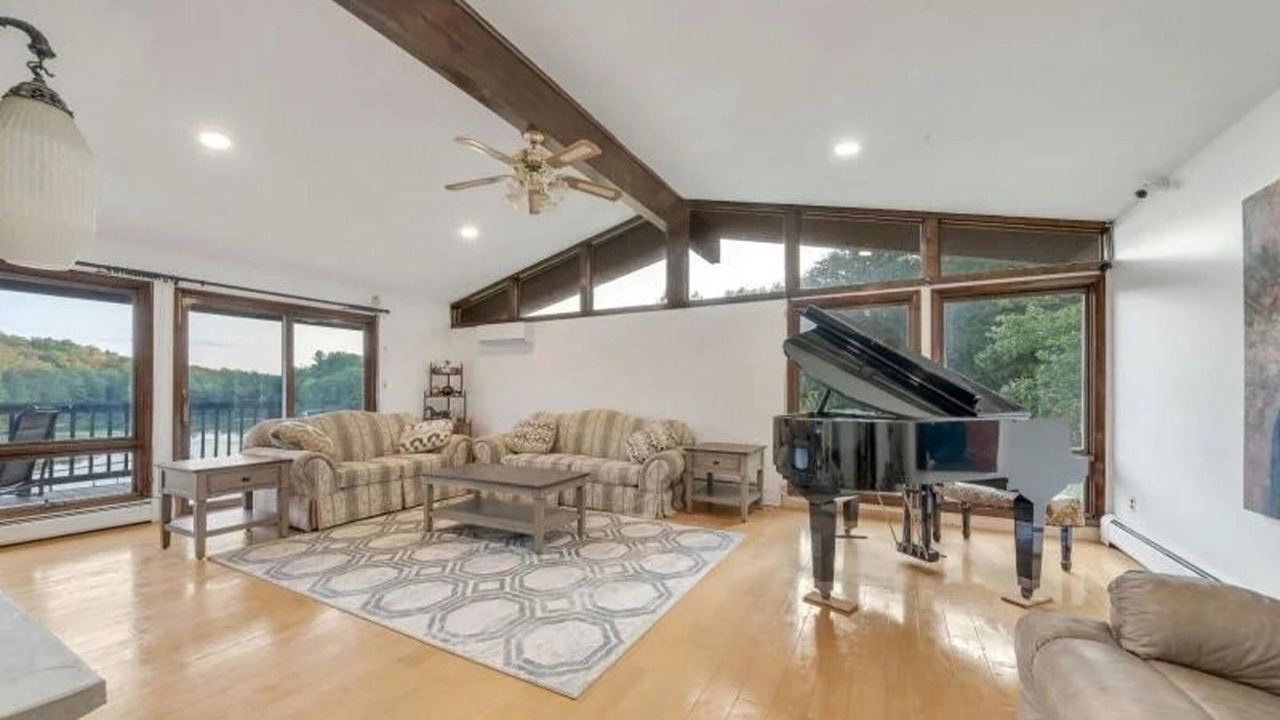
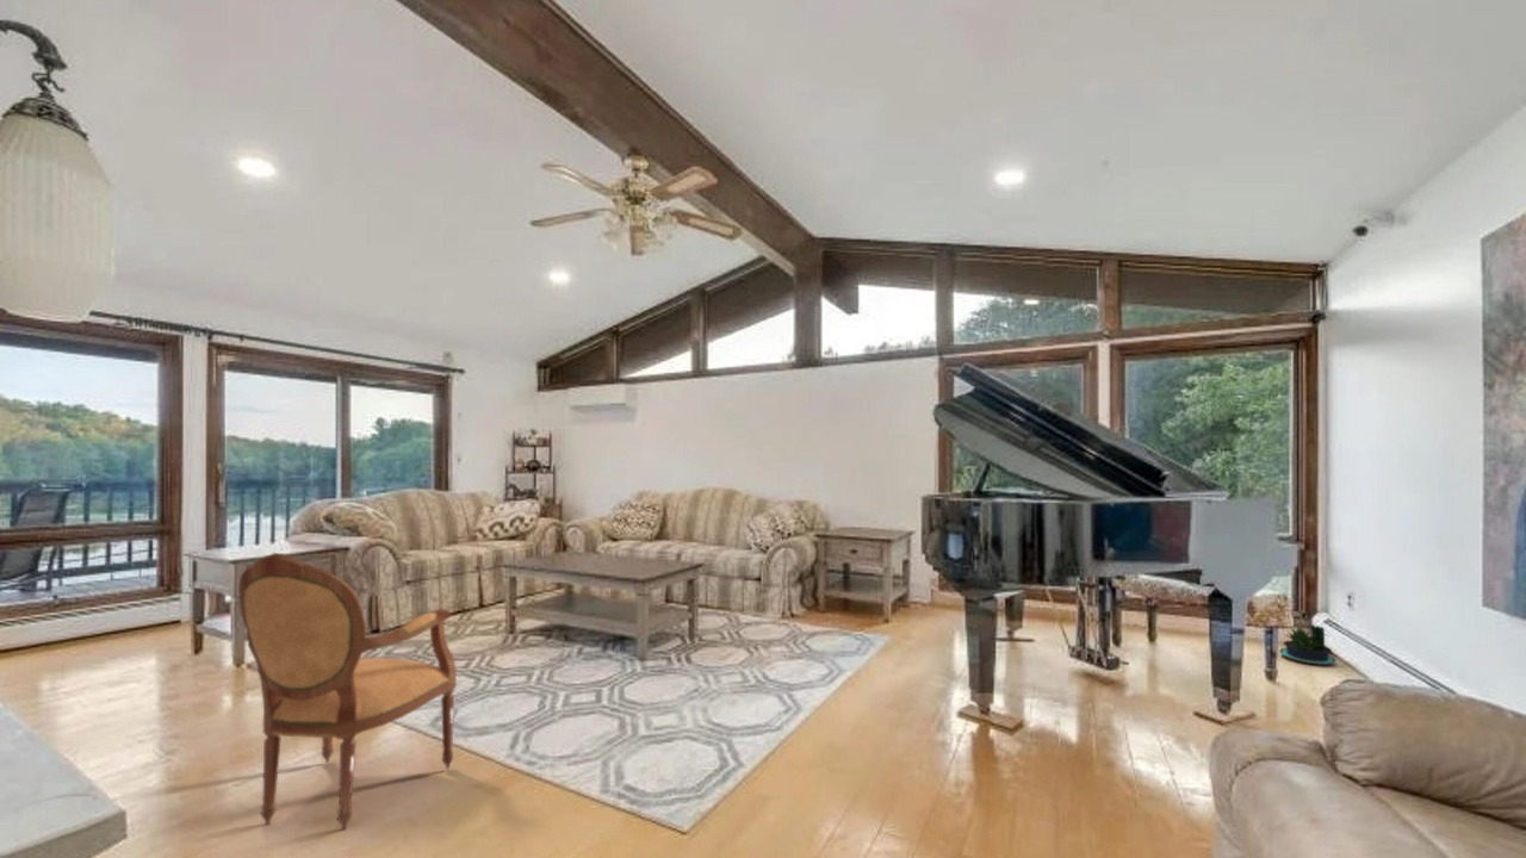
+ armchair [237,552,458,832]
+ potted plant [1278,623,1338,666]
